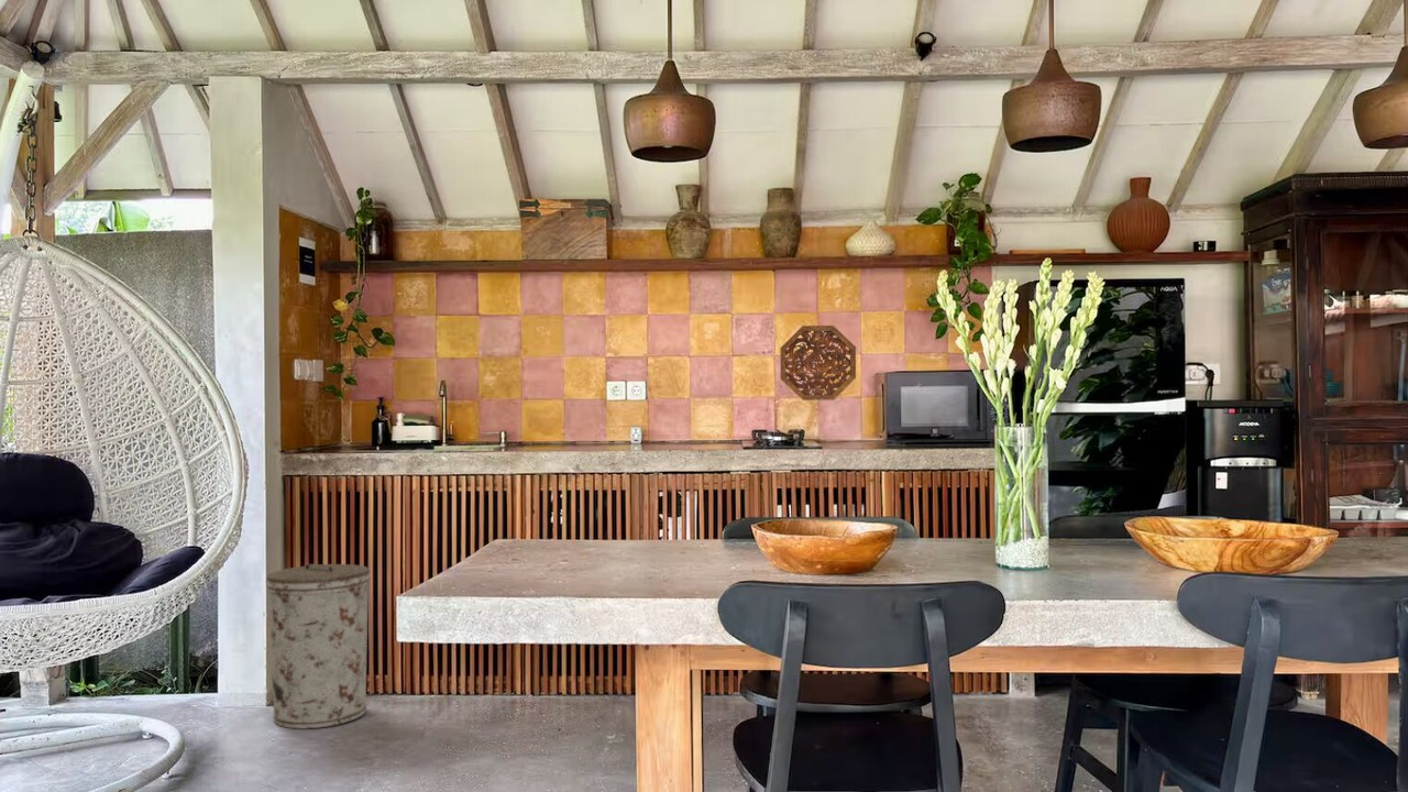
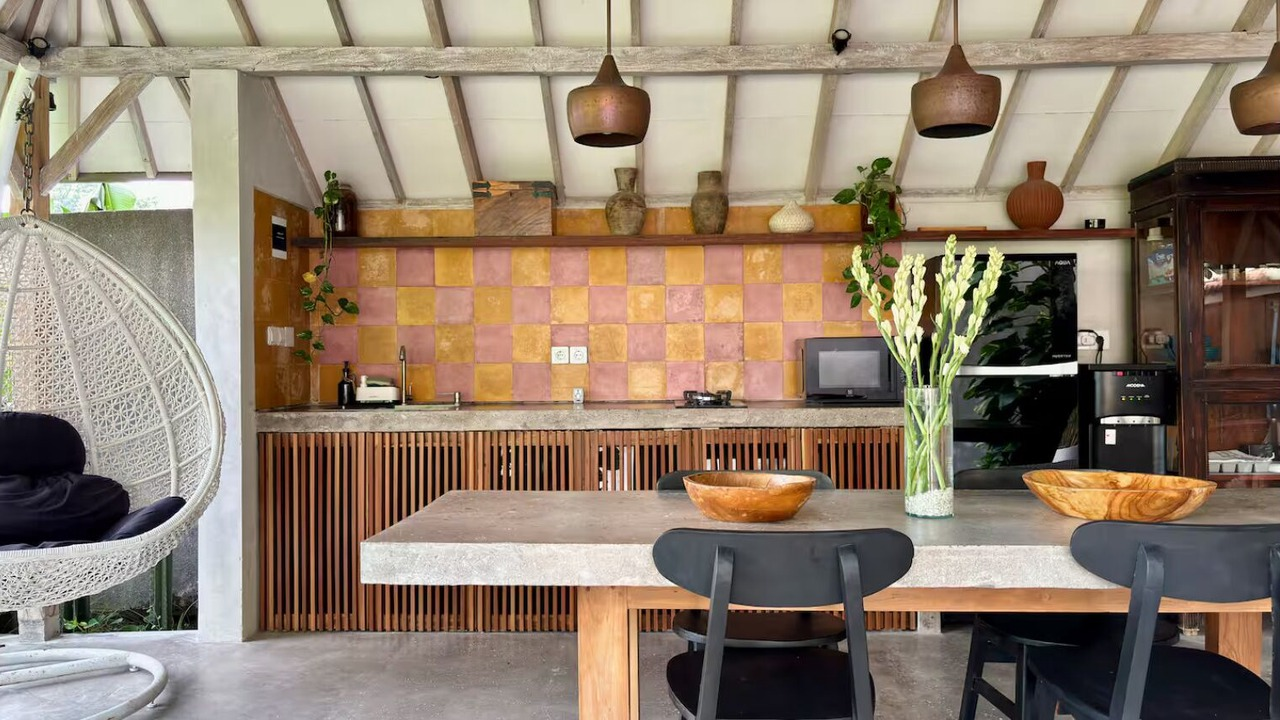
- trash can [265,563,371,730]
- decorative platter [779,324,857,402]
